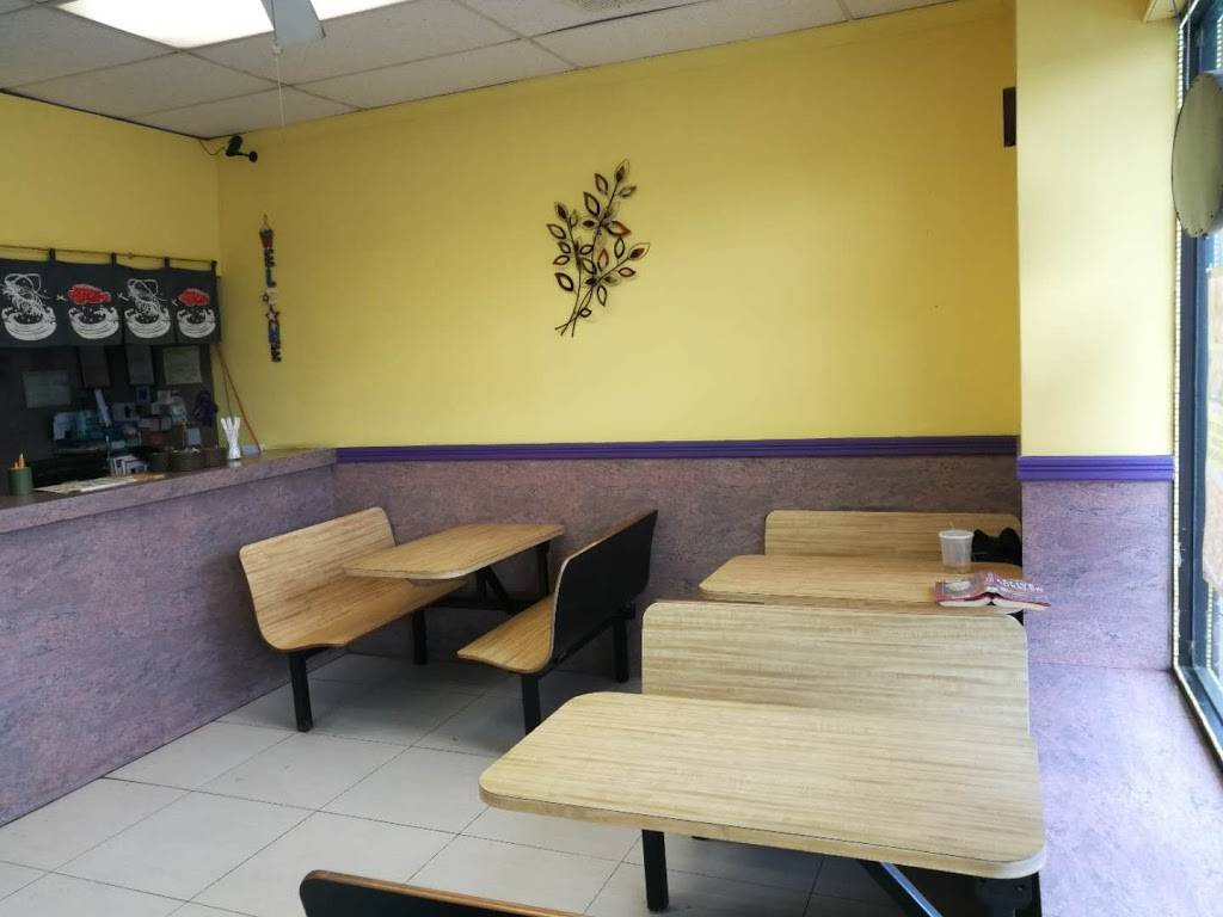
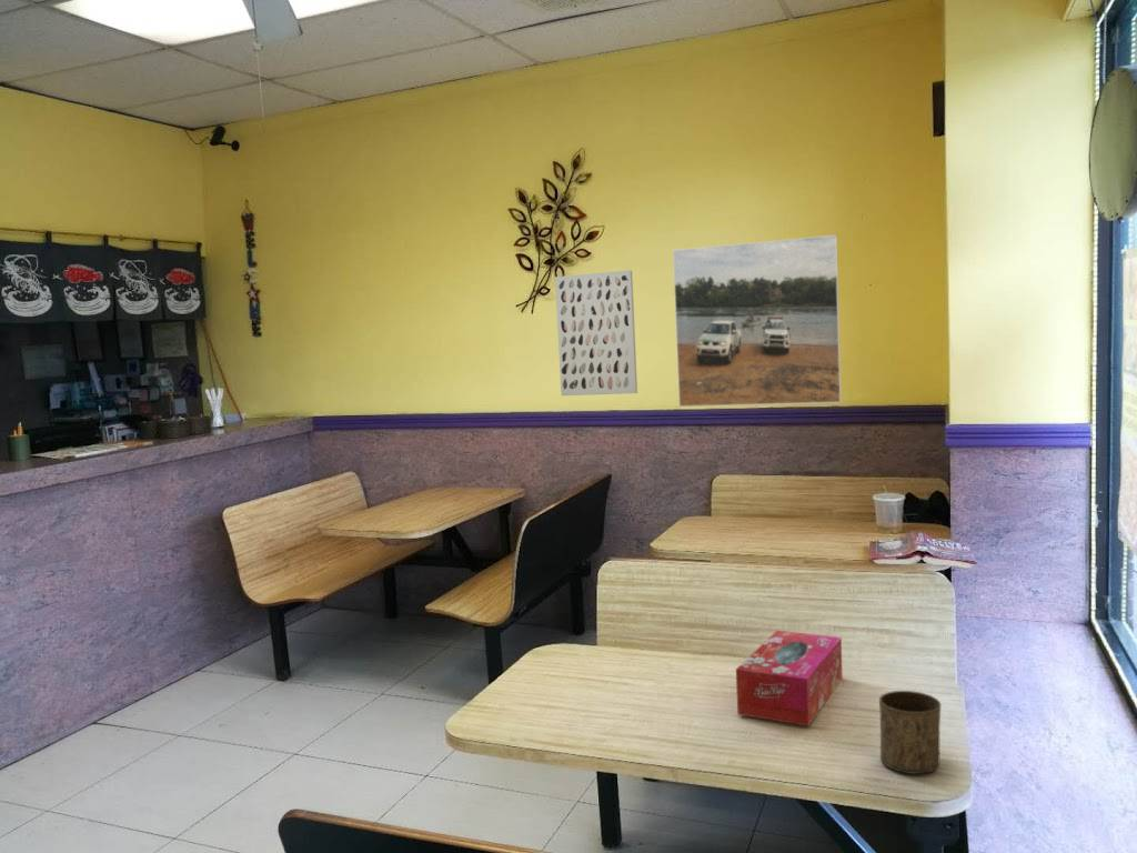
+ wall art [554,269,638,397]
+ tissue box [735,630,844,727]
+ cup [878,690,942,775]
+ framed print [672,233,843,408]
